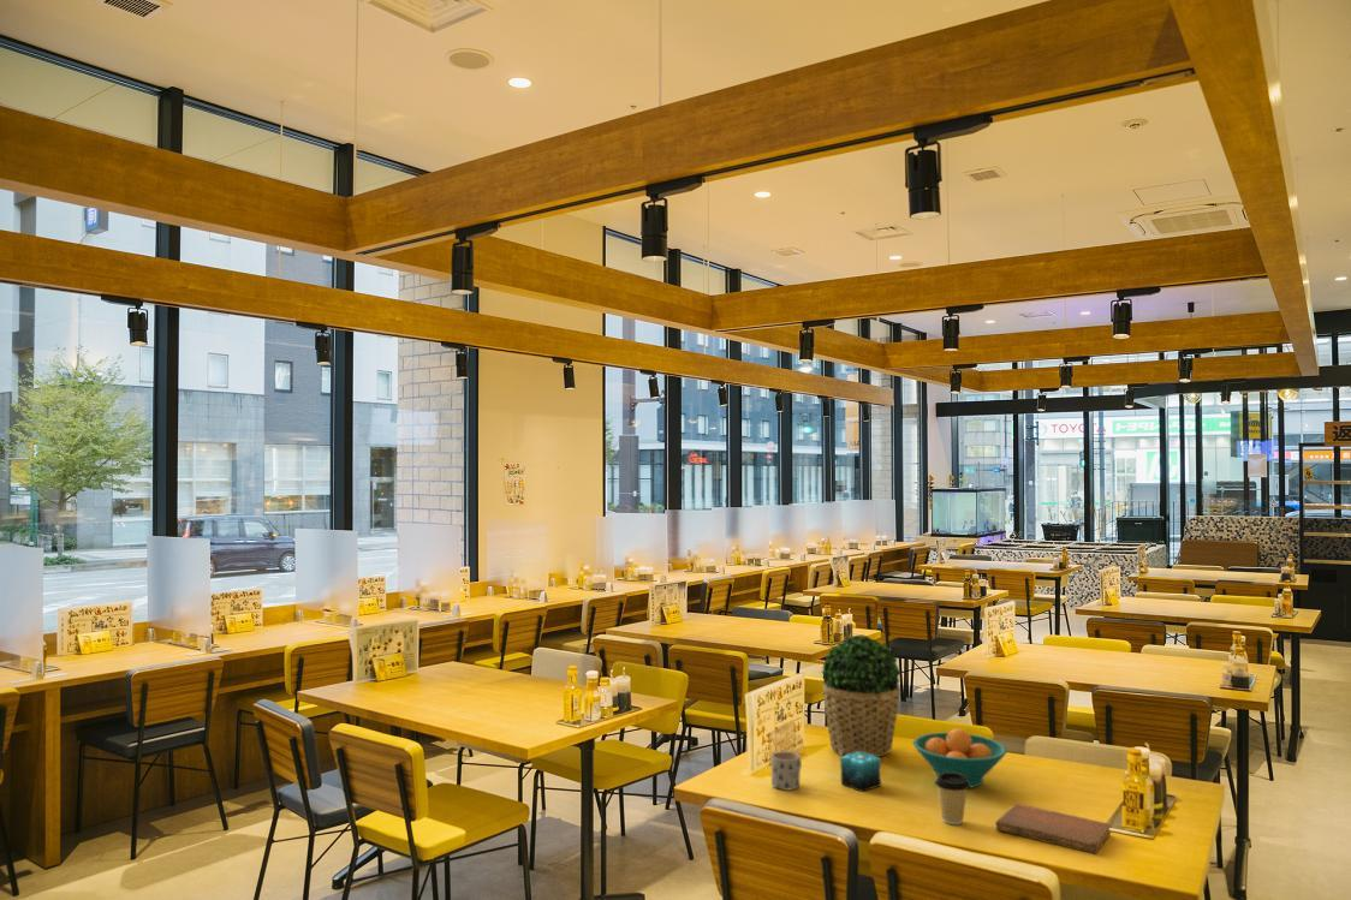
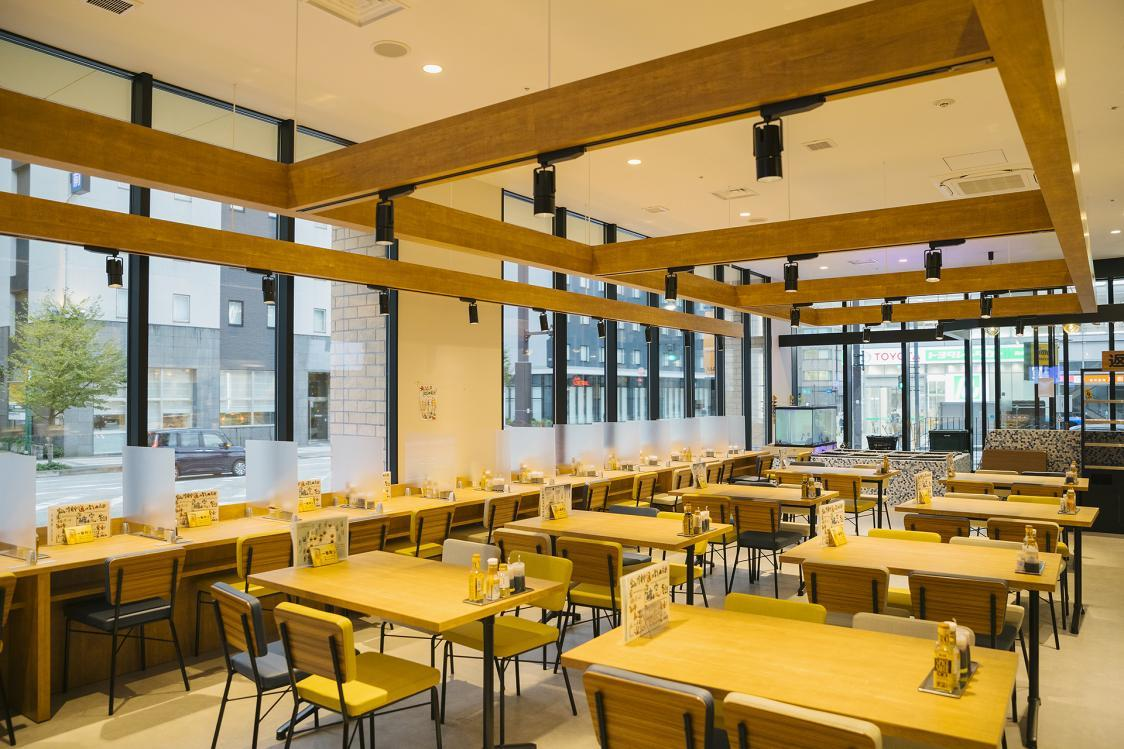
- candle [839,752,882,793]
- notebook [995,803,1112,854]
- potted plant [821,633,901,757]
- coffee cup [934,773,970,826]
- mug [770,750,803,792]
- fruit bowl [912,728,1008,789]
